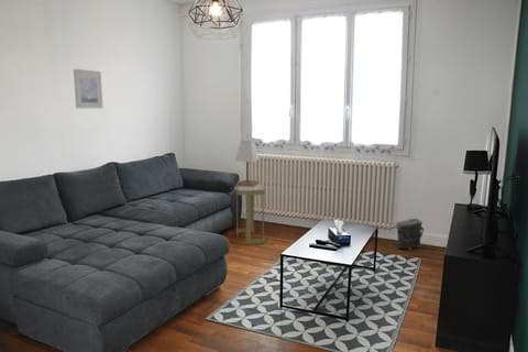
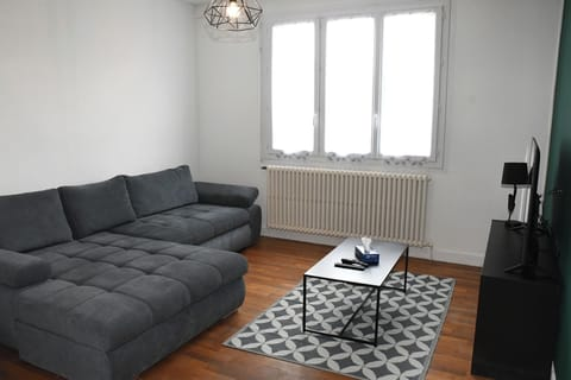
- bag [396,218,426,251]
- side table [235,183,266,245]
- lamp [234,140,260,187]
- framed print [73,68,103,109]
